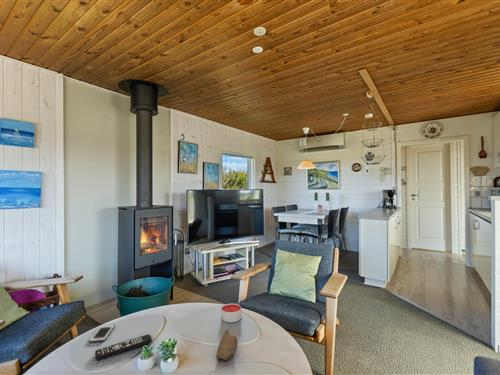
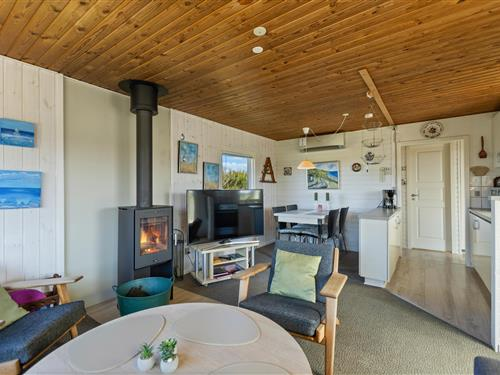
- candle [221,302,242,323]
- cell phone [88,324,115,343]
- remote control [94,333,153,361]
- cup [215,328,238,361]
